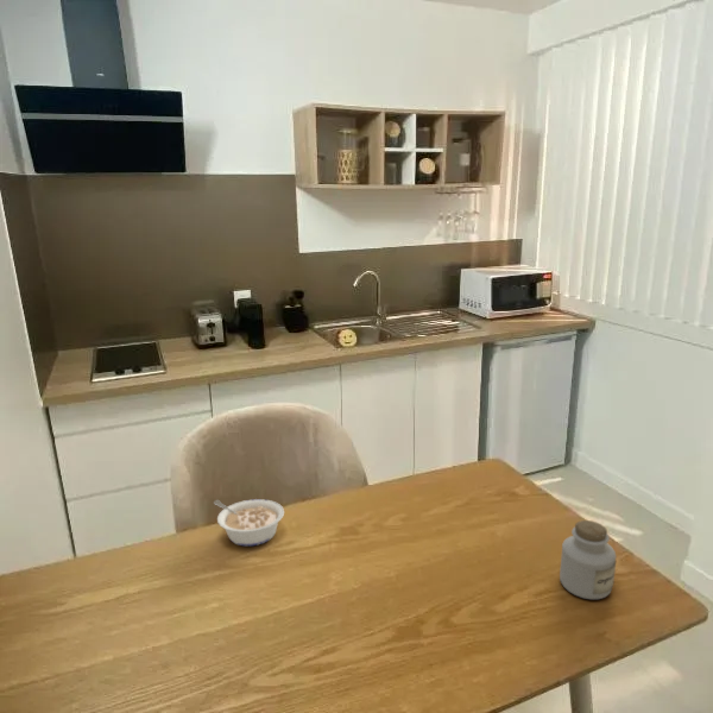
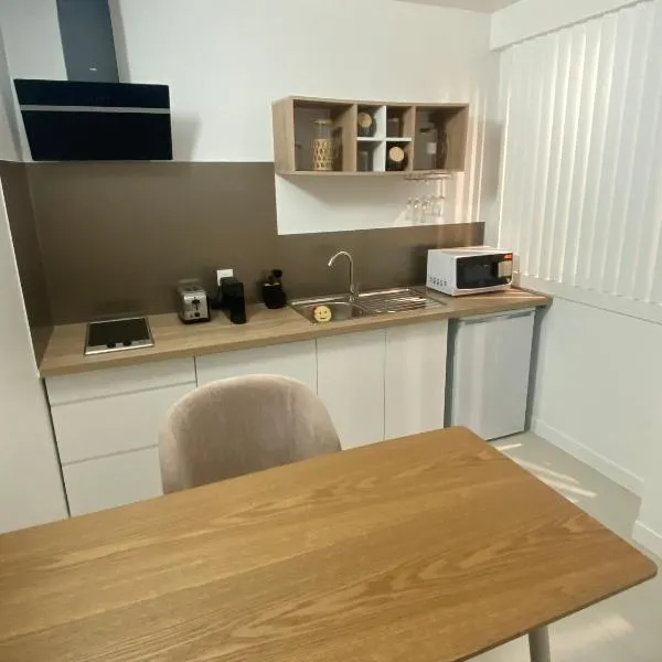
- jar [559,519,617,600]
- legume [213,498,285,547]
